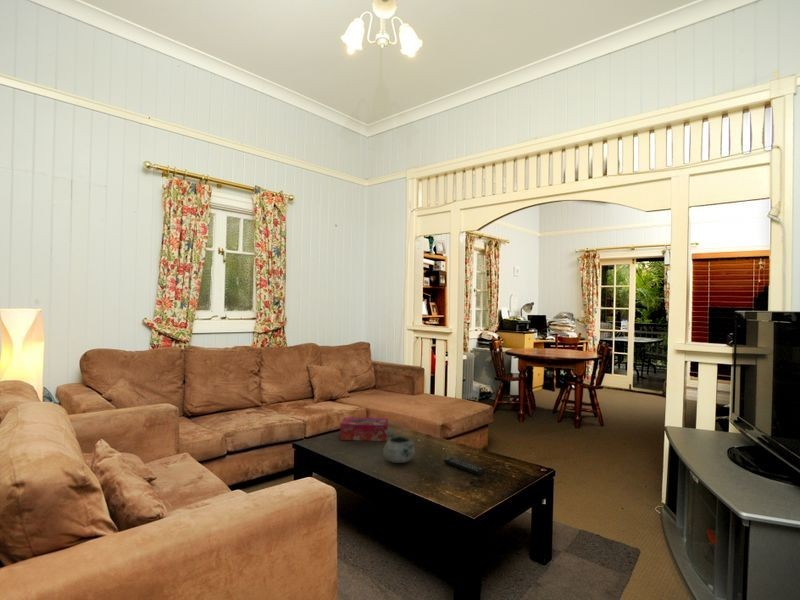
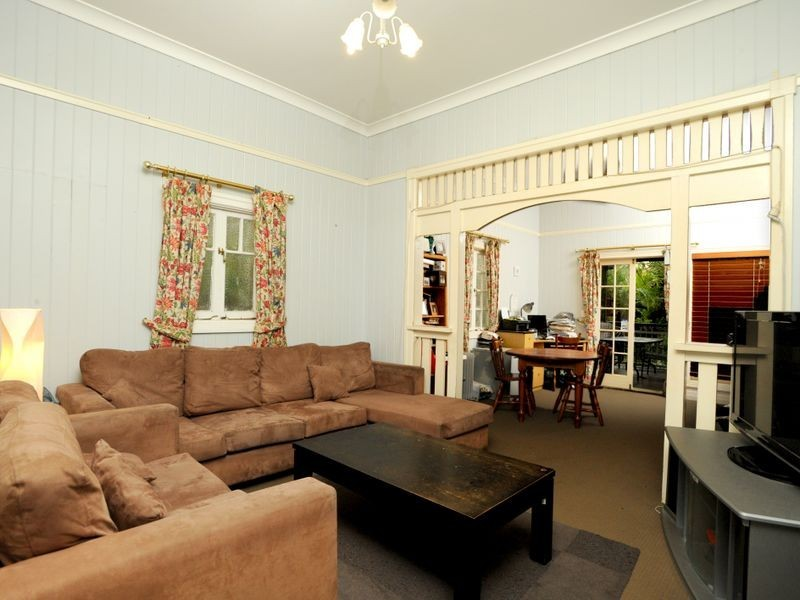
- tissue box [339,416,389,442]
- remote control [443,457,486,476]
- decorative bowl [382,429,416,464]
